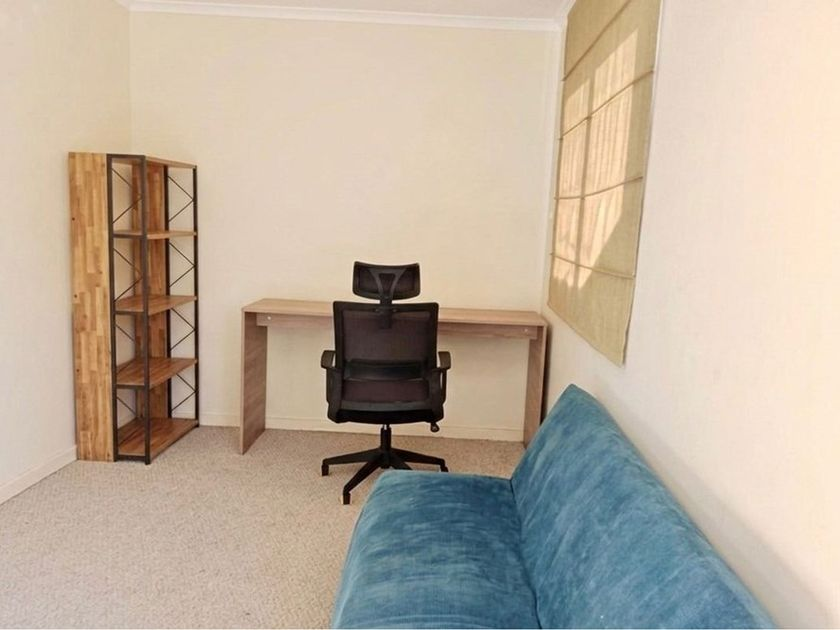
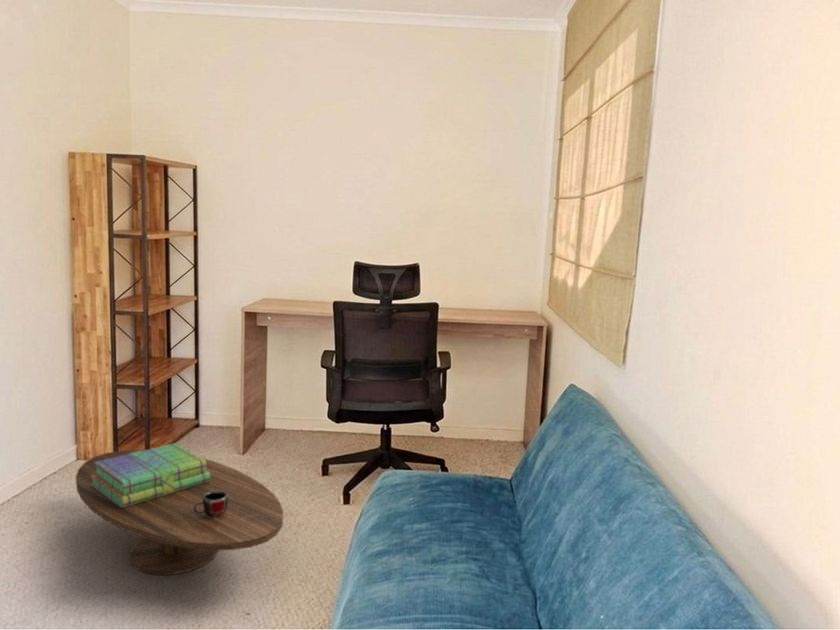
+ coffee table [75,449,284,576]
+ stack of books [91,442,210,508]
+ mug [194,491,228,517]
